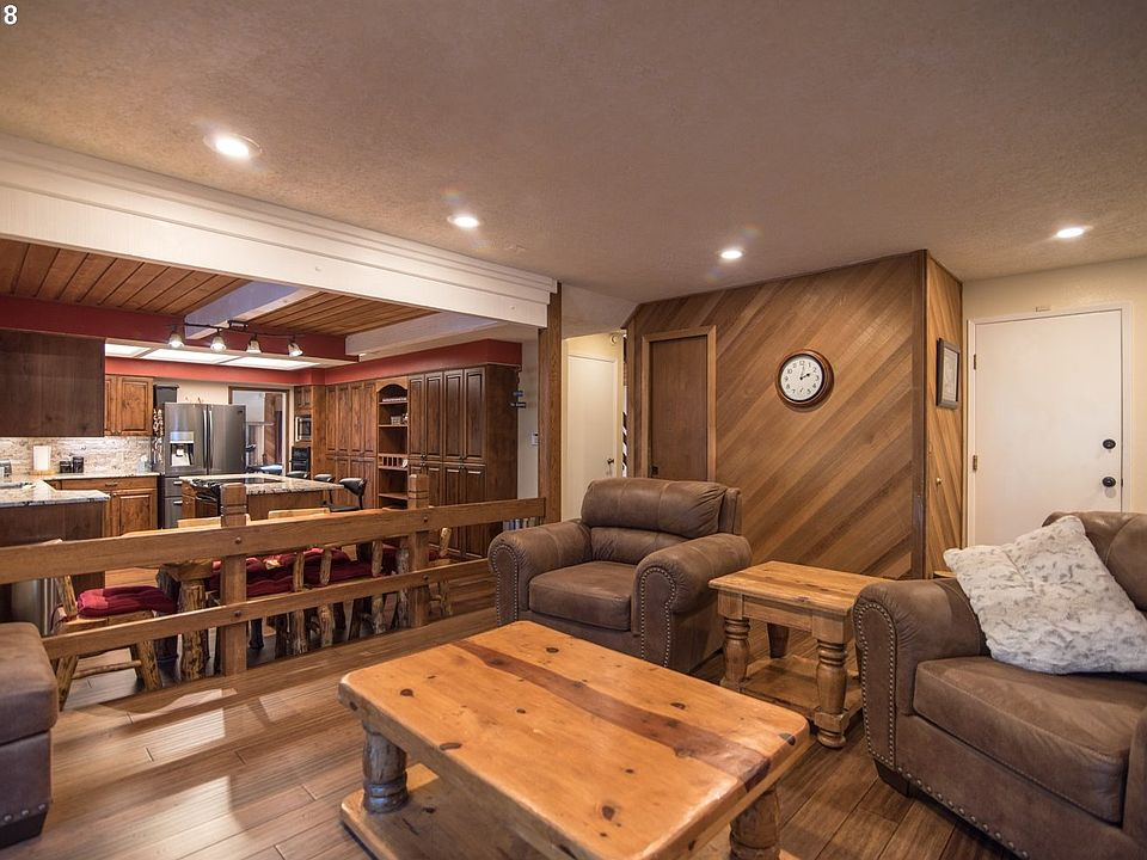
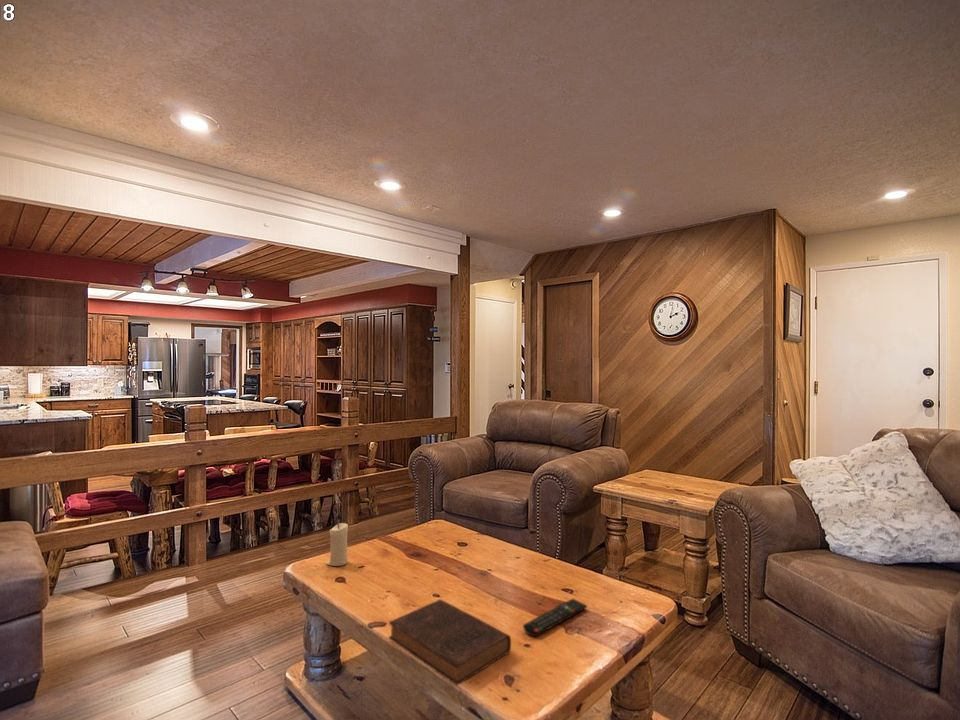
+ book [387,598,512,686]
+ remote control [522,598,588,637]
+ candle [325,522,349,567]
